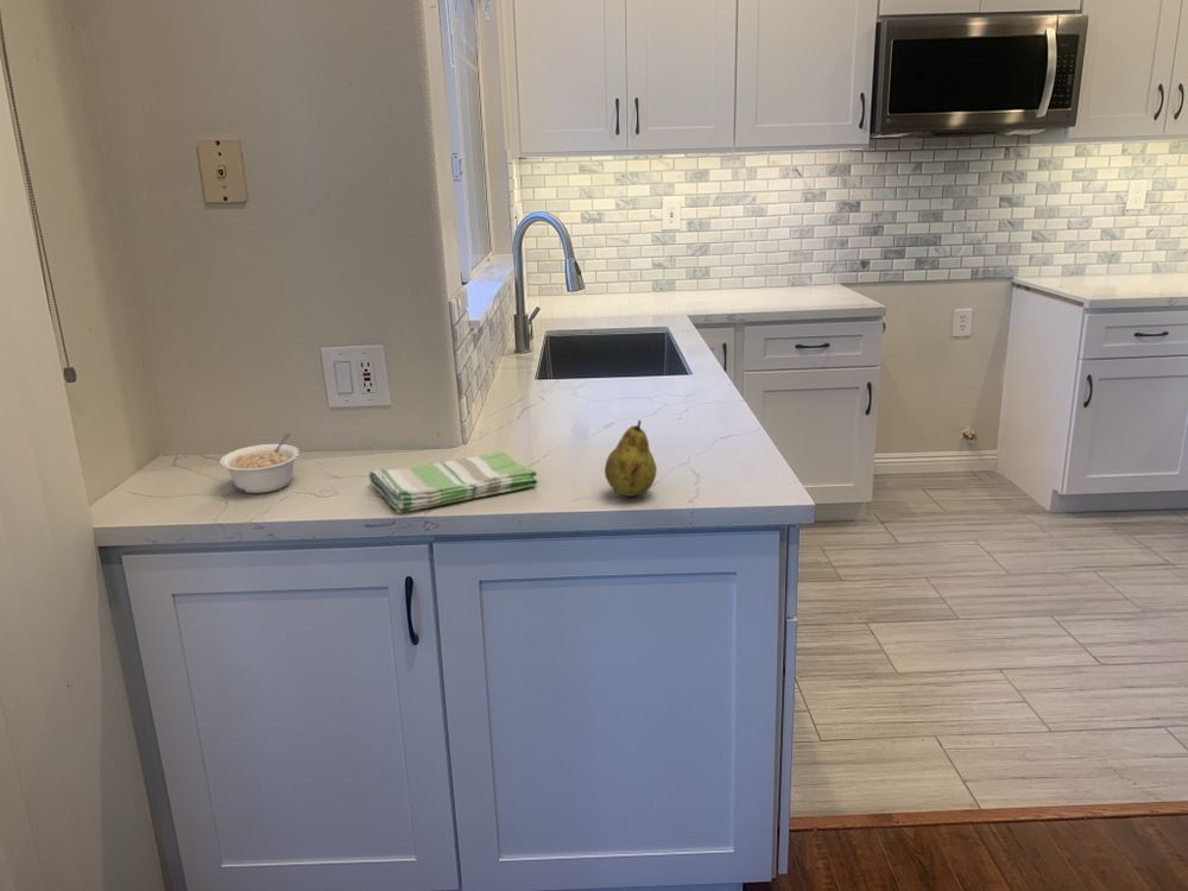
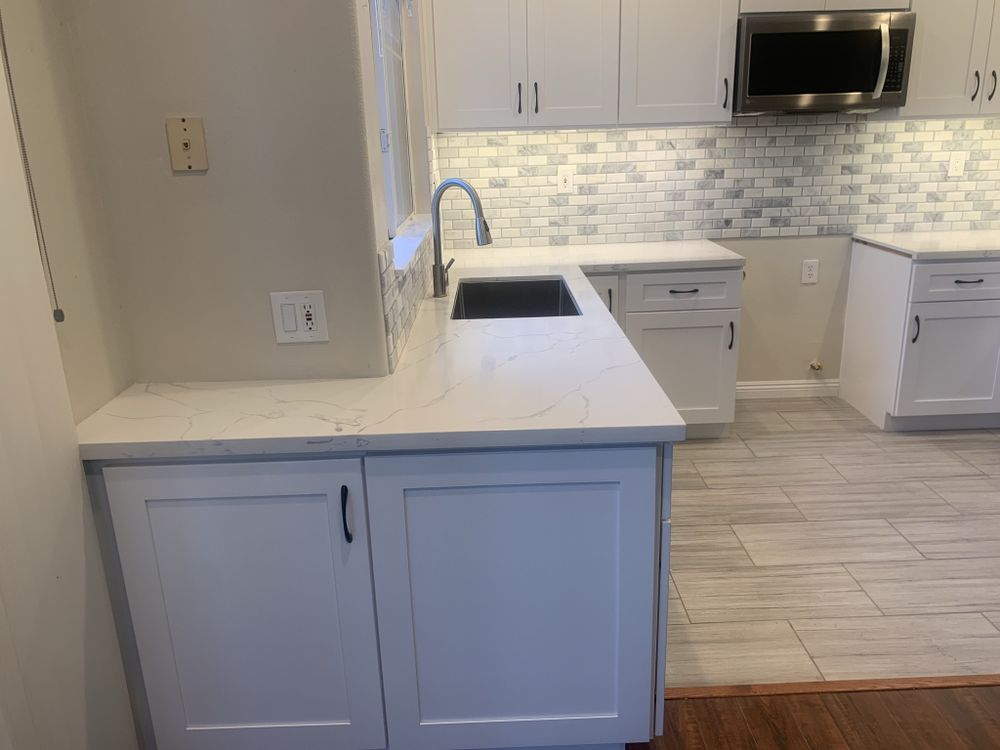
- dish towel [368,450,538,514]
- legume [219,432,301,494]
- fruit [604,419,658,498]
